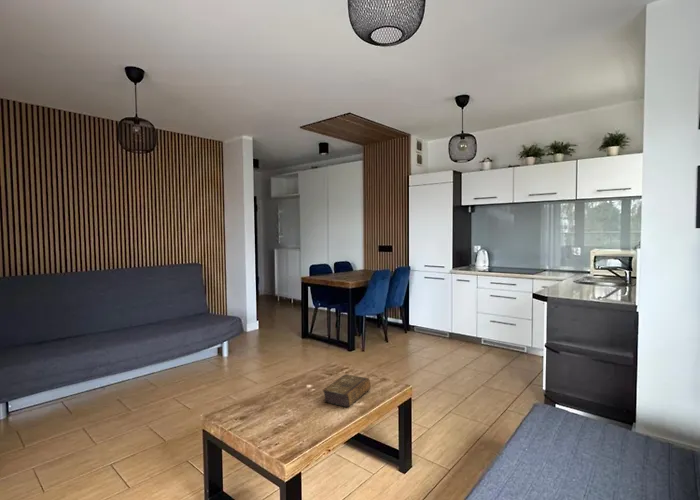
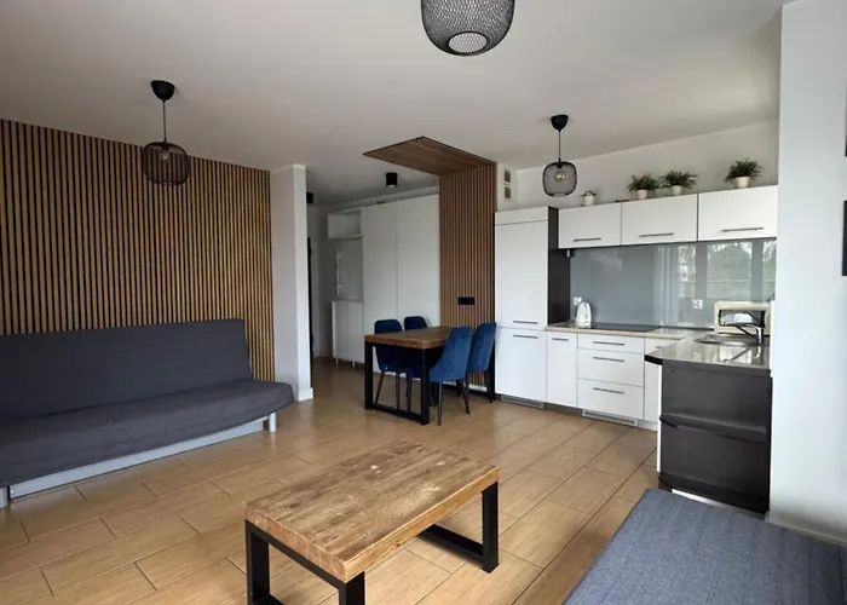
- book [322,373,372,408]
